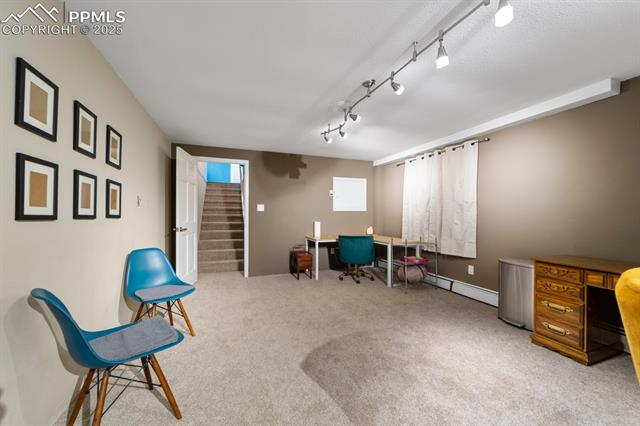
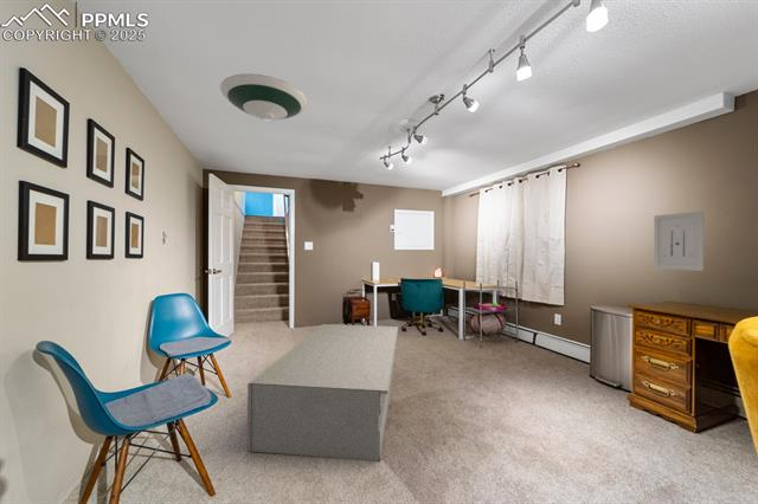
+ coffee table [246,323,399,463]
+ wall art [653,211,705,272]
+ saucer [219,72,308,122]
